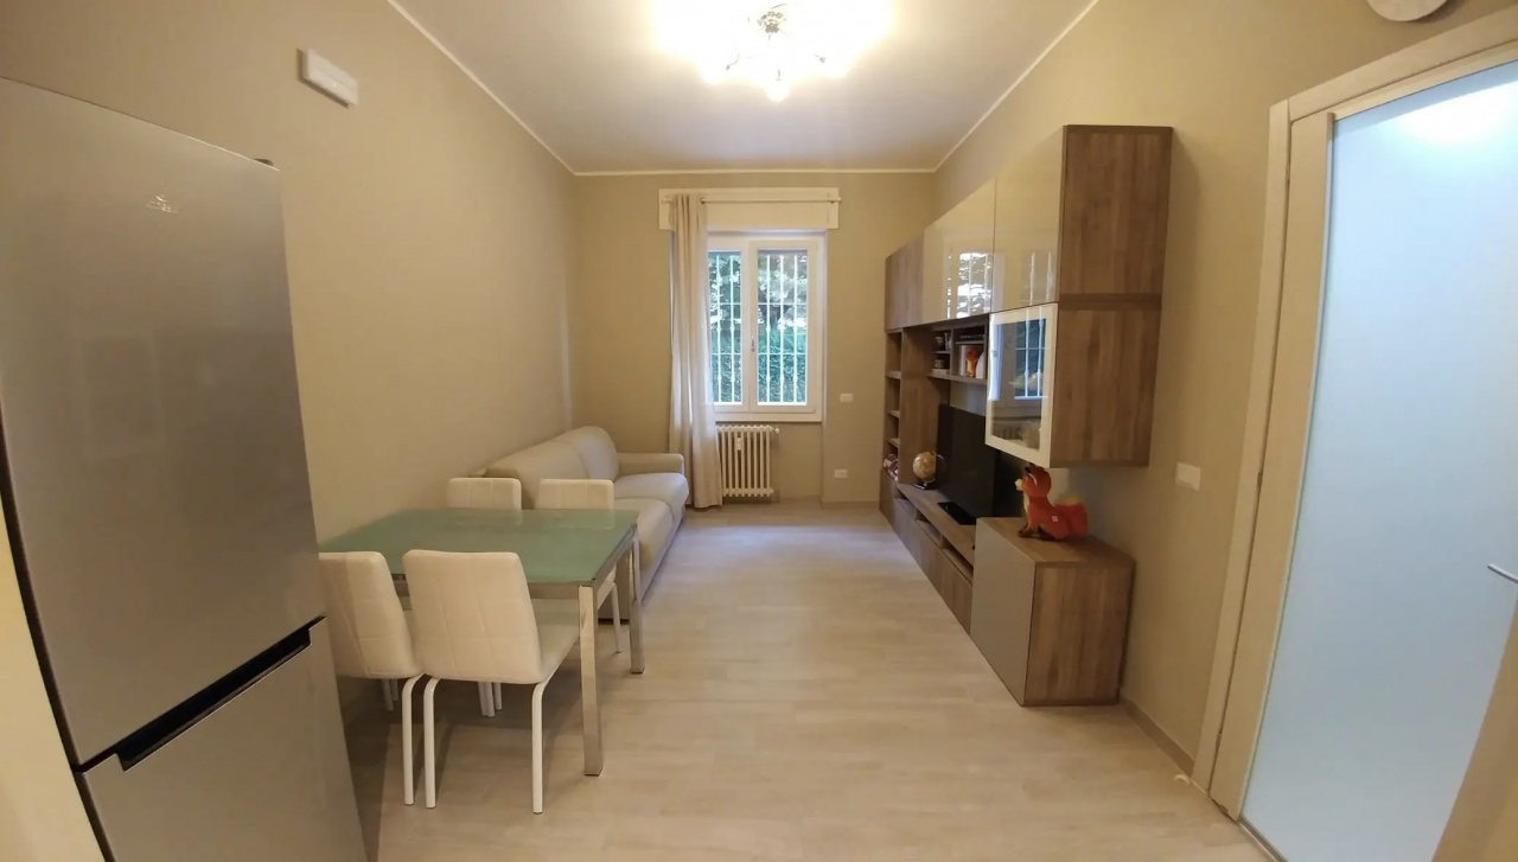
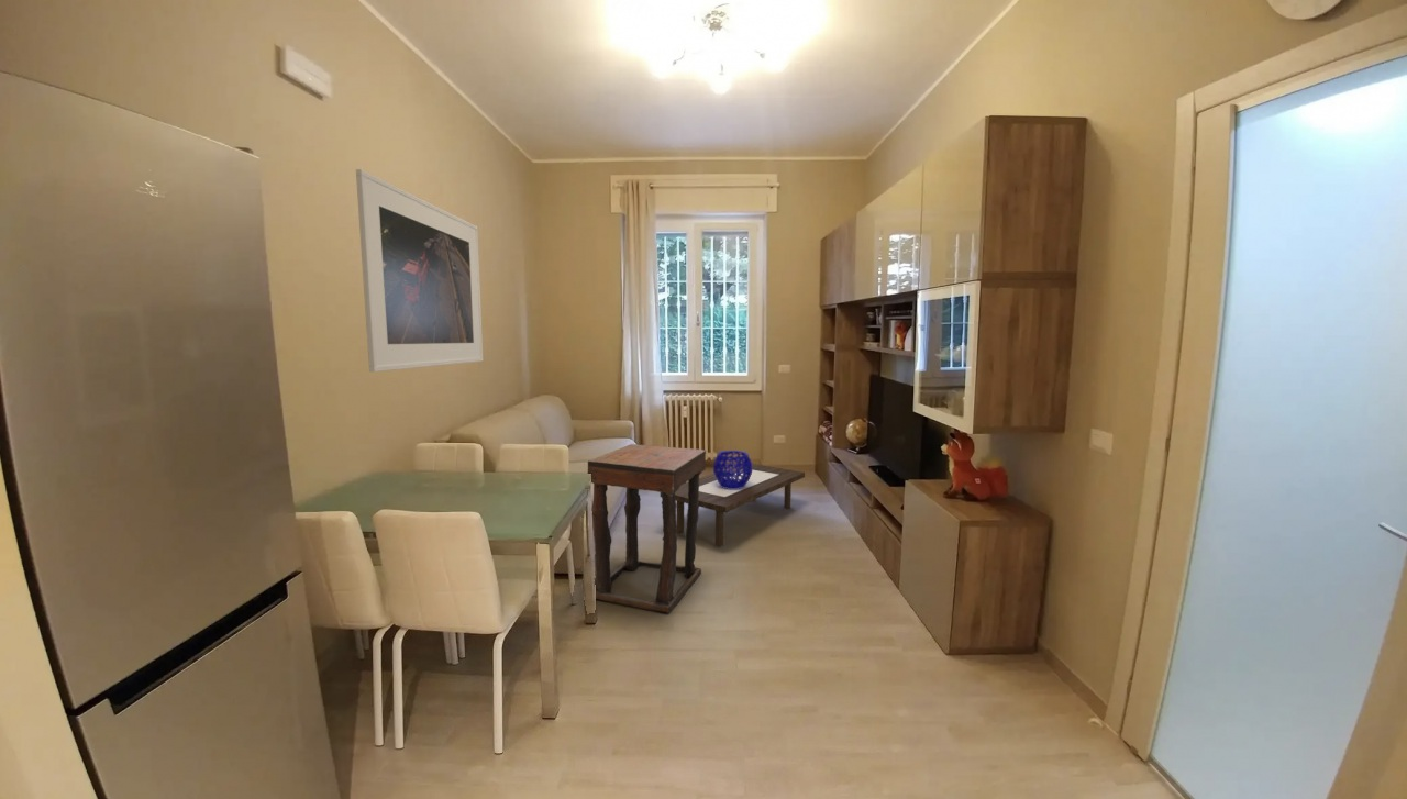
+ decorative bowl [712,450,753,489]
+ side table [587,443,707,614]
+ coffee table [660,463,806,547]
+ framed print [355,168,485,373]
